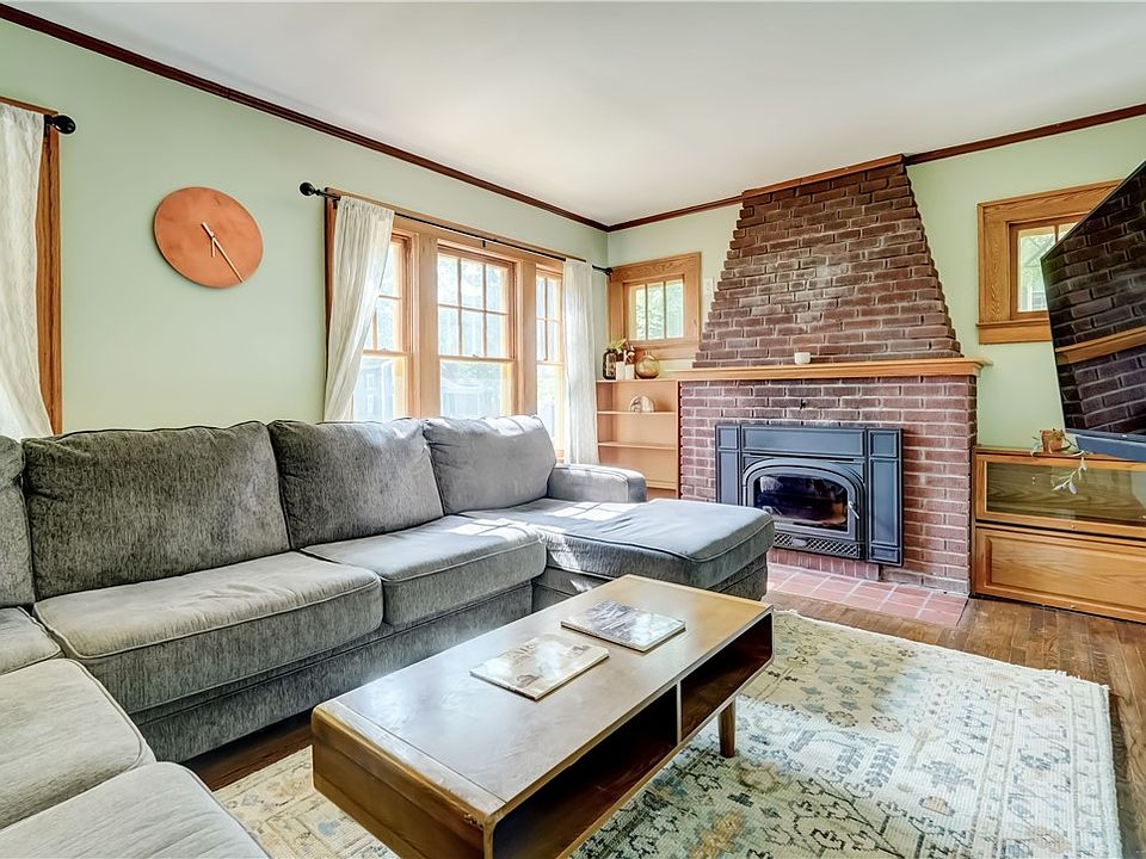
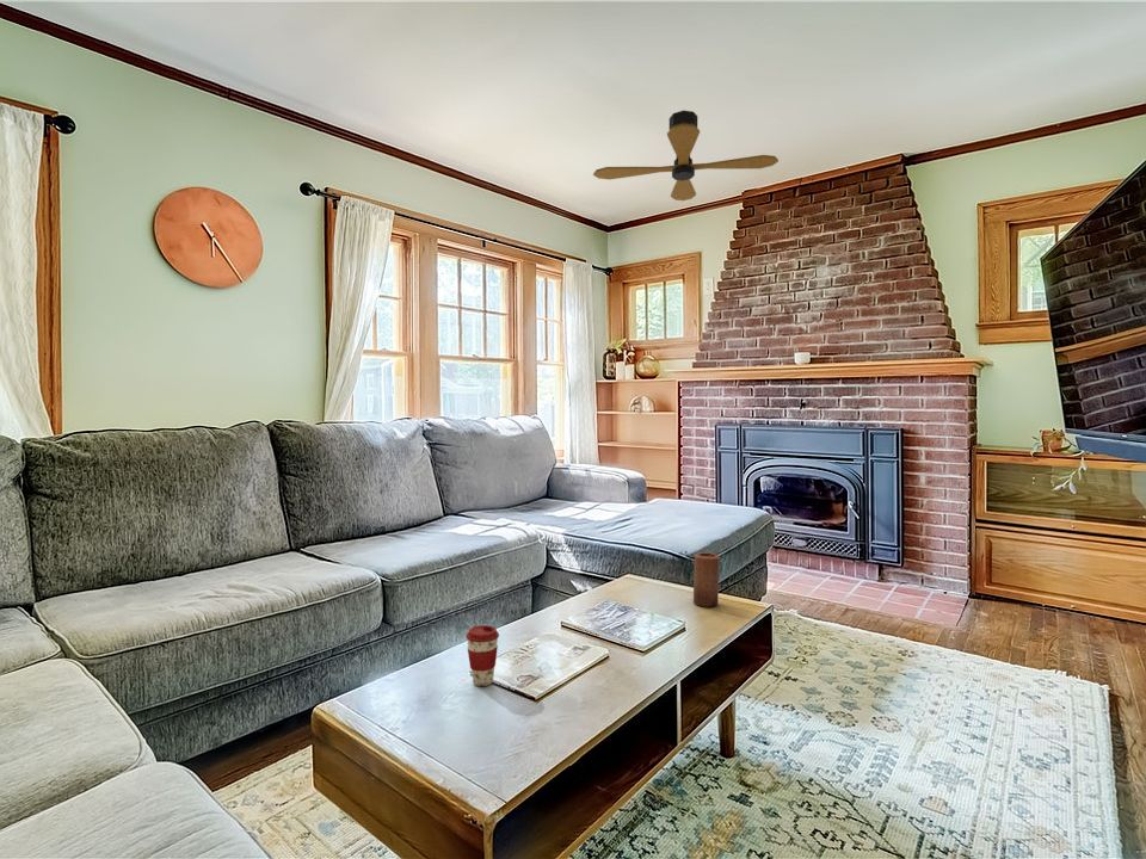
+ candle [692,551,721,608]
+ ceiling fan [592,110,780,202]
+ coffee cup [466,624,500,687]
